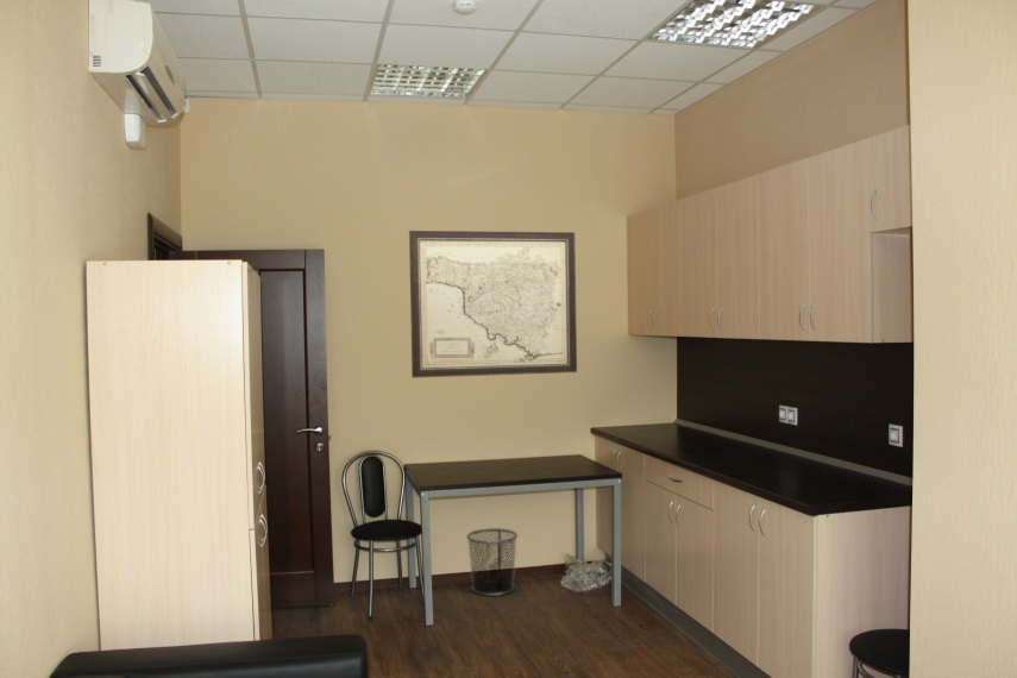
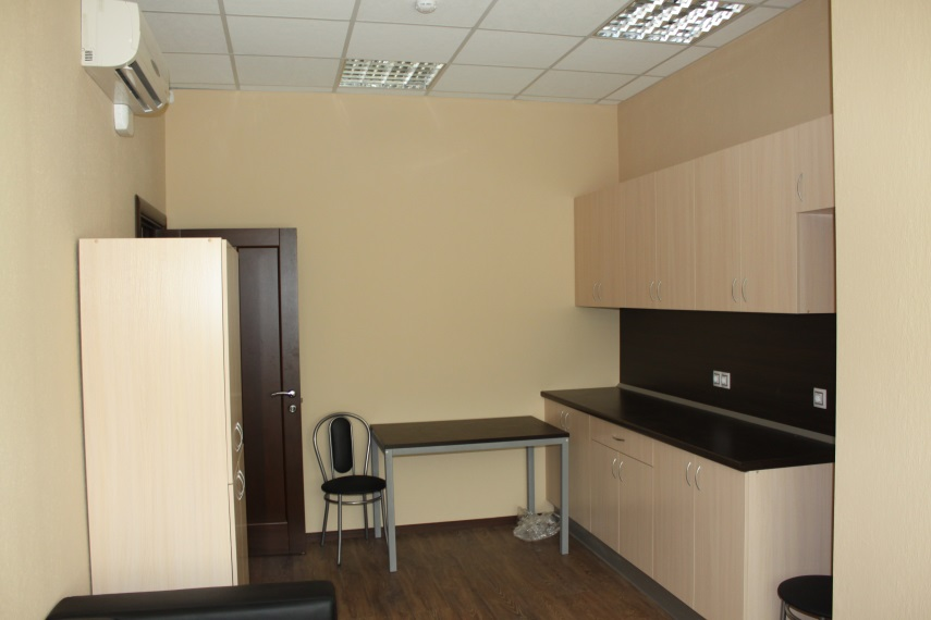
- wall art [408,230,578,379]
- waste bin [465,527,519,597]
